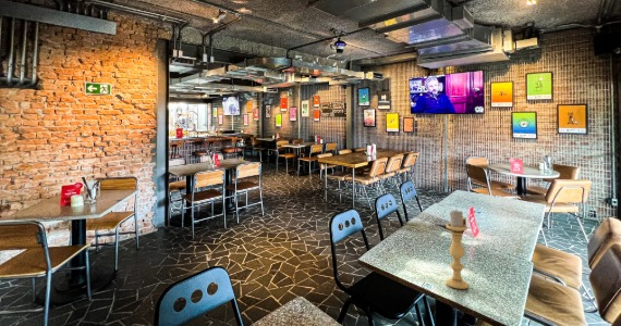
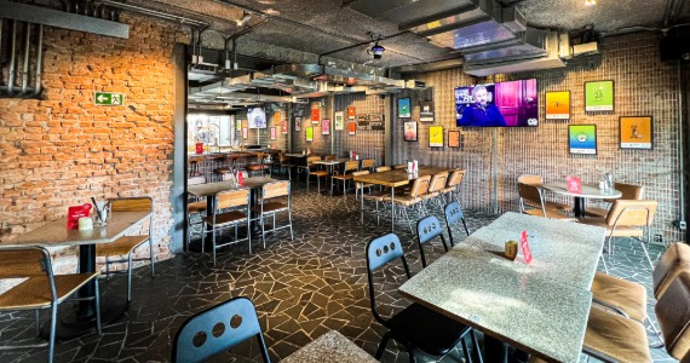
- candle holder [445,210,470,290]
